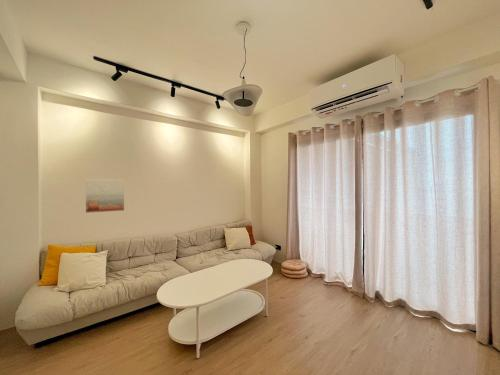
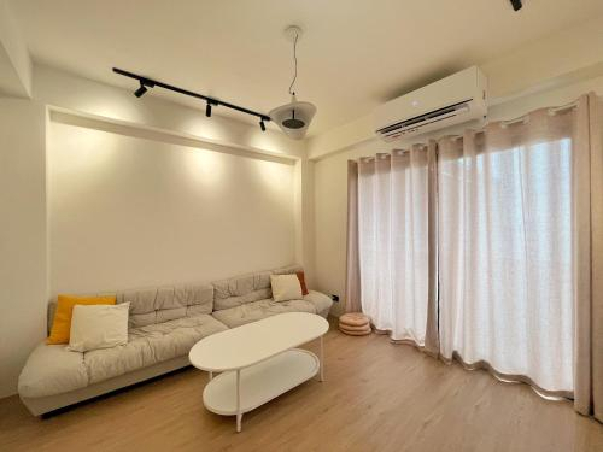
- wall art [85,178,125,214]
